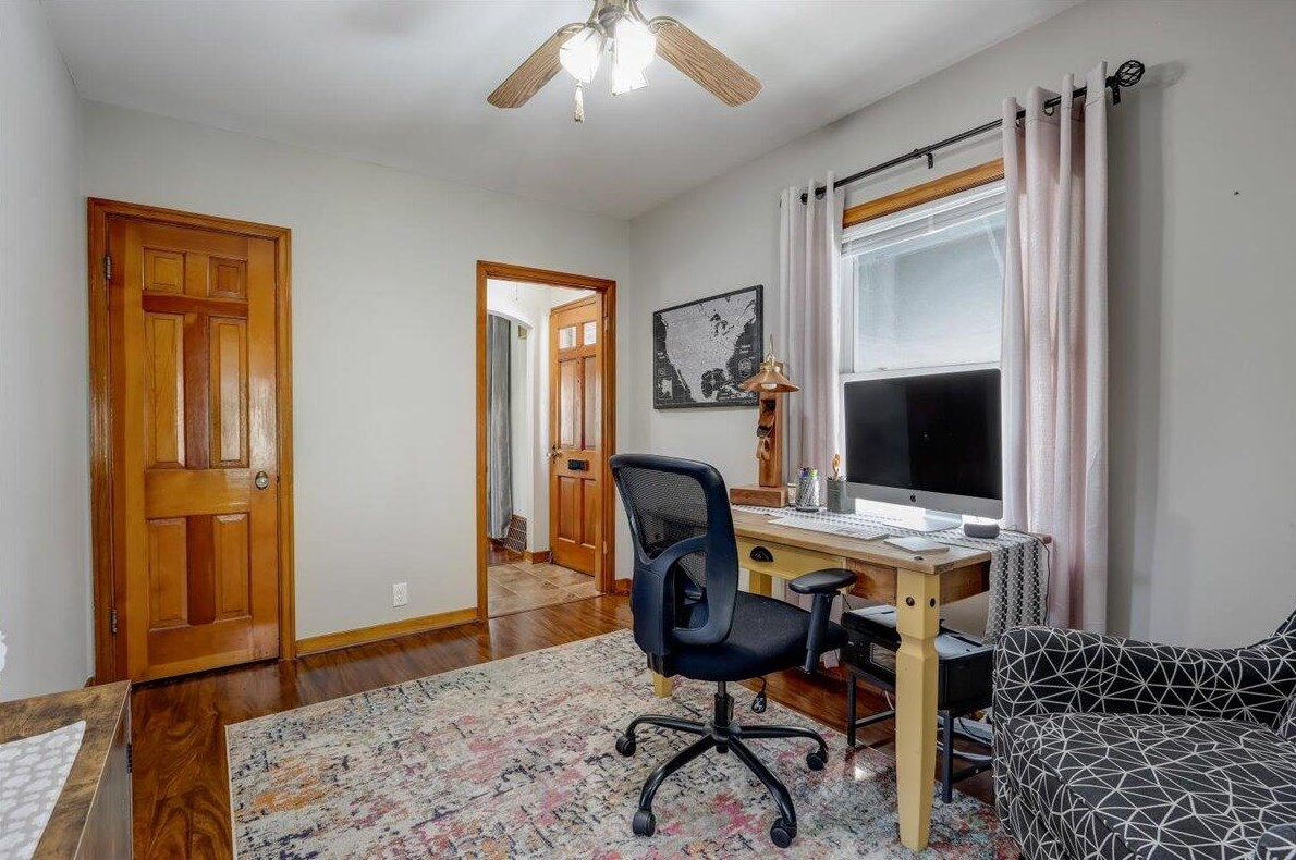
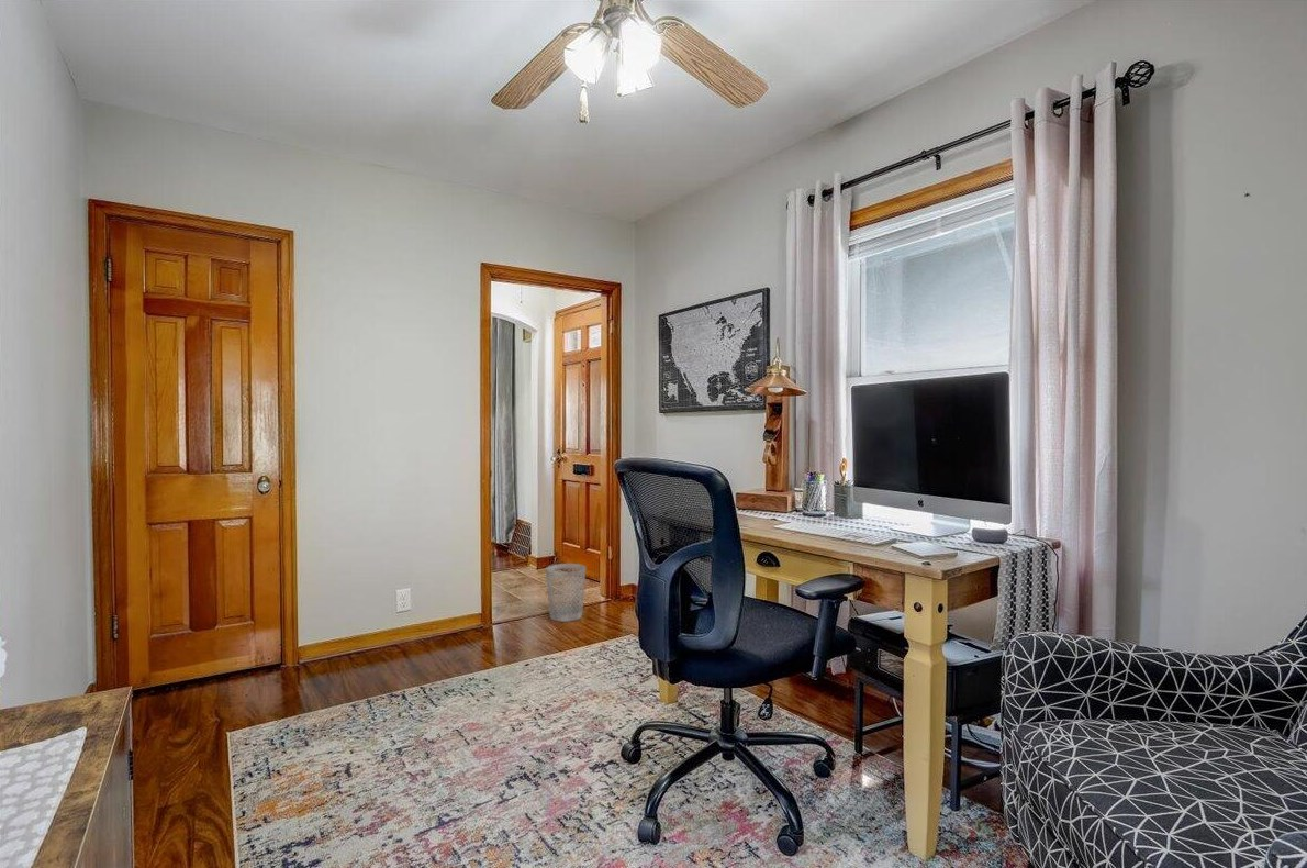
+ wastebasket [545,563,587,623]
